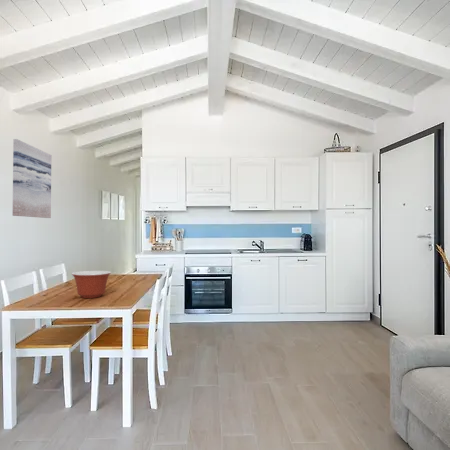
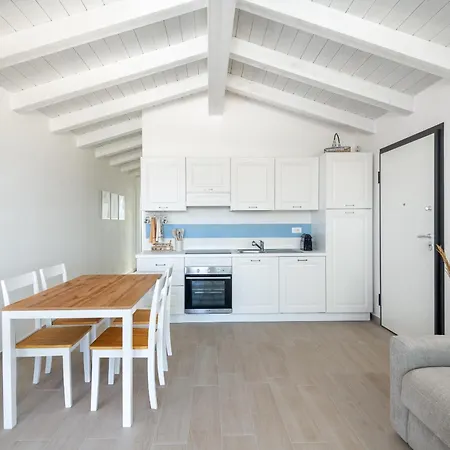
- wall art [12,138,52,219]
- mixing bowl [71,270,112,299]
